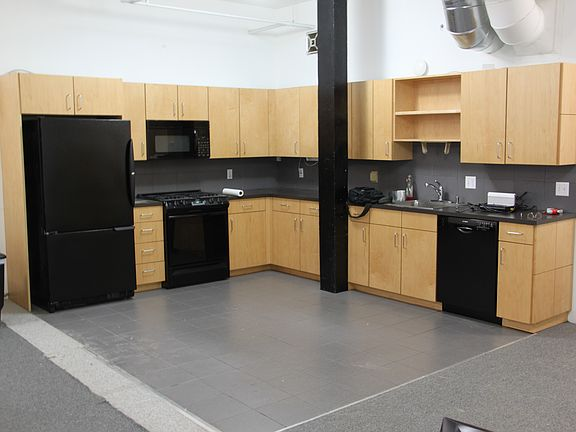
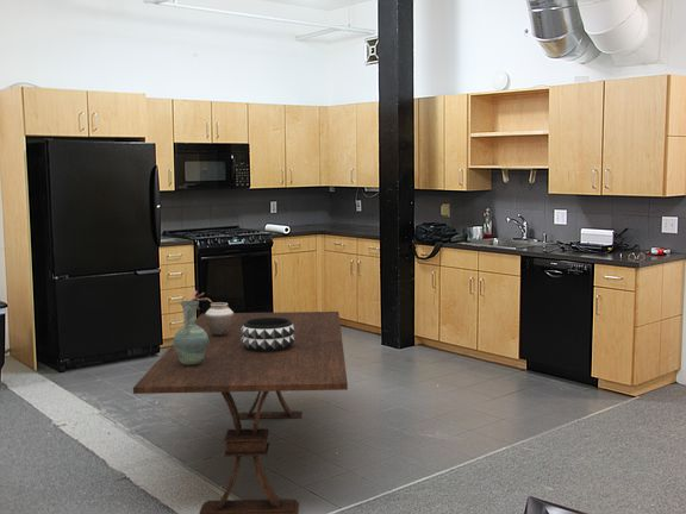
+ dining table [132,311,349,514]
+ pitcher [172,300,208,365]
+ decorative bowl [241,318,295,352]
+ vase [191,289,235,337]
